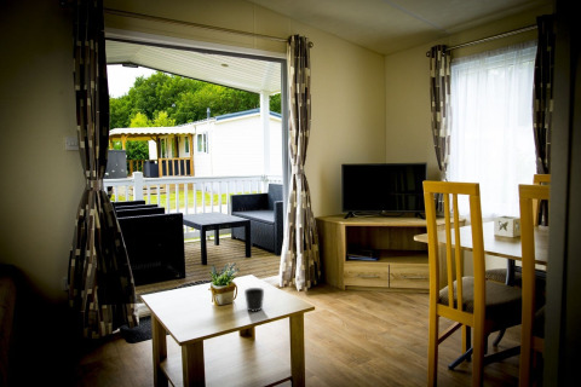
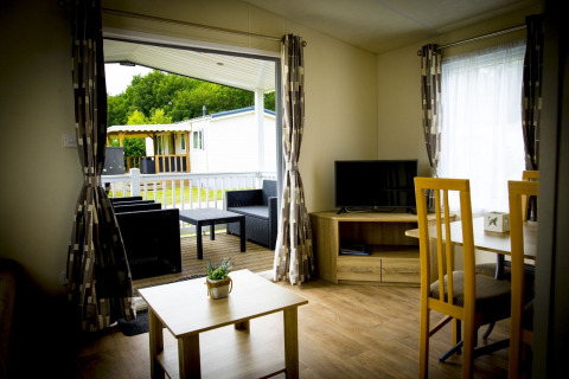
- cup [243,287,265,313]
